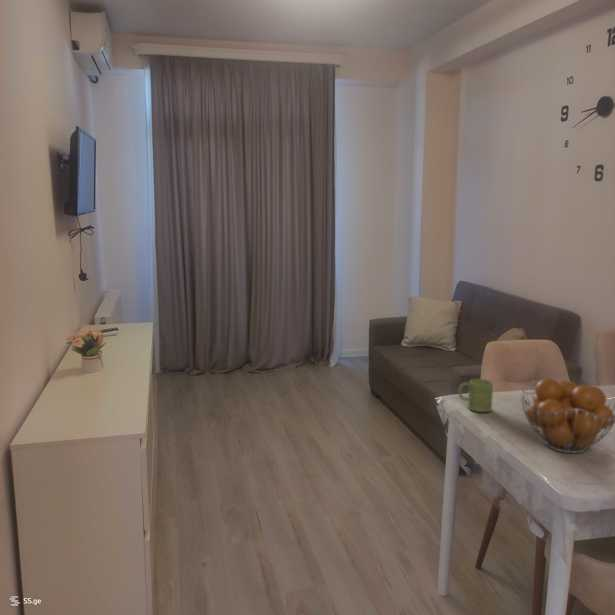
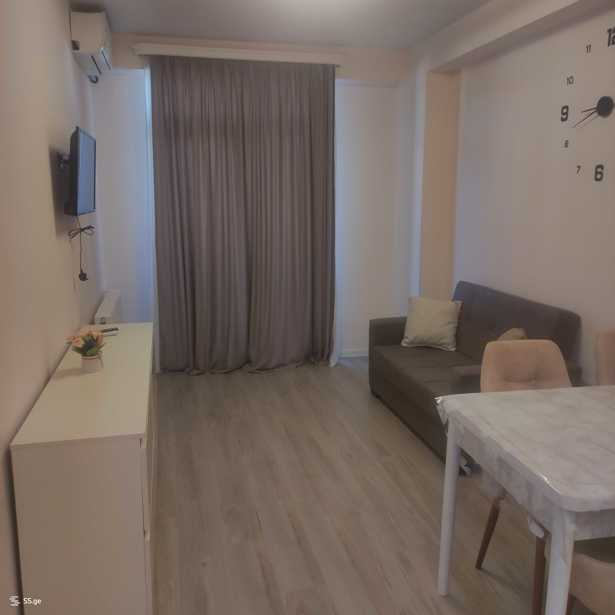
- mug [457,378,494,413]
- fruit basket [519,378,615,454]
